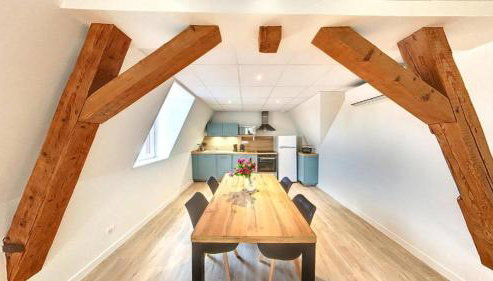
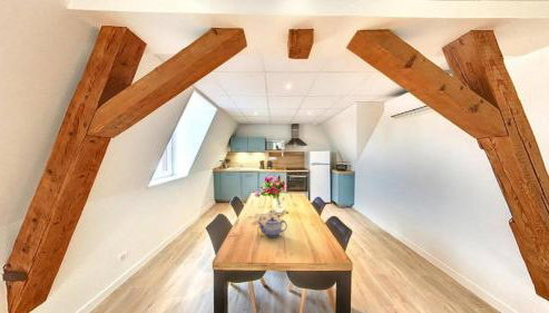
+ teapot [257,216,288,238]
